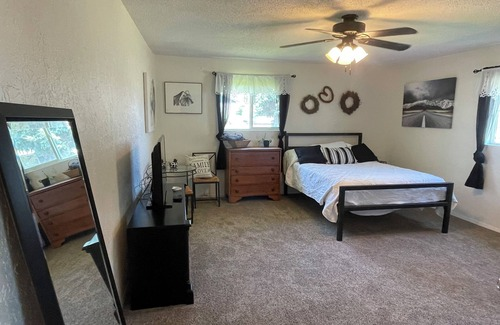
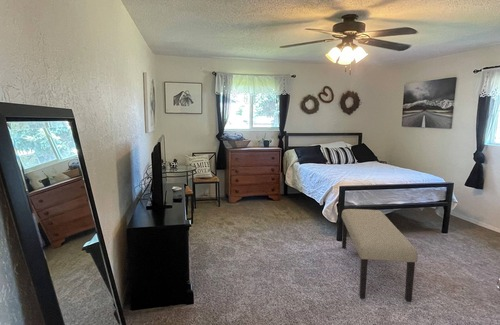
+ bench [341,208,419,303]
